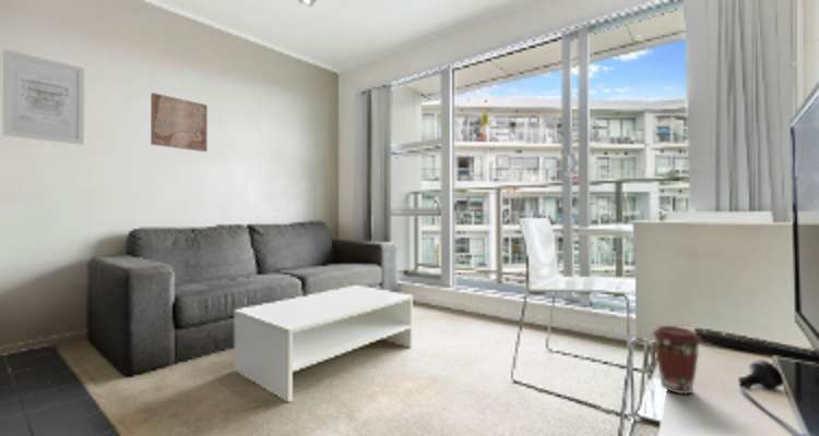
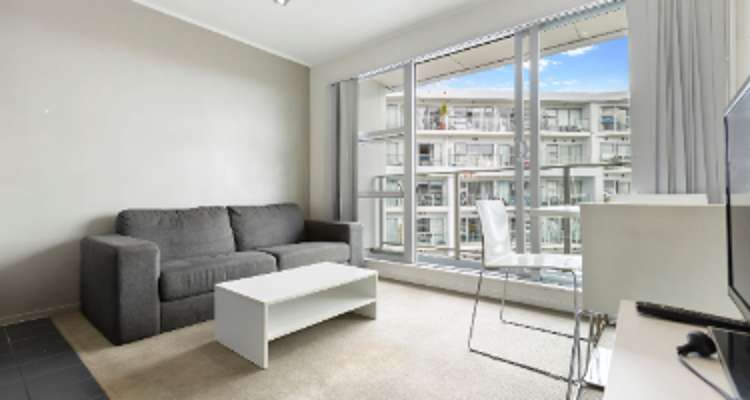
- wall art [2,48,85,146]
- coffee cup [651,325,703,395]
- wall art [150,92,209,153]
